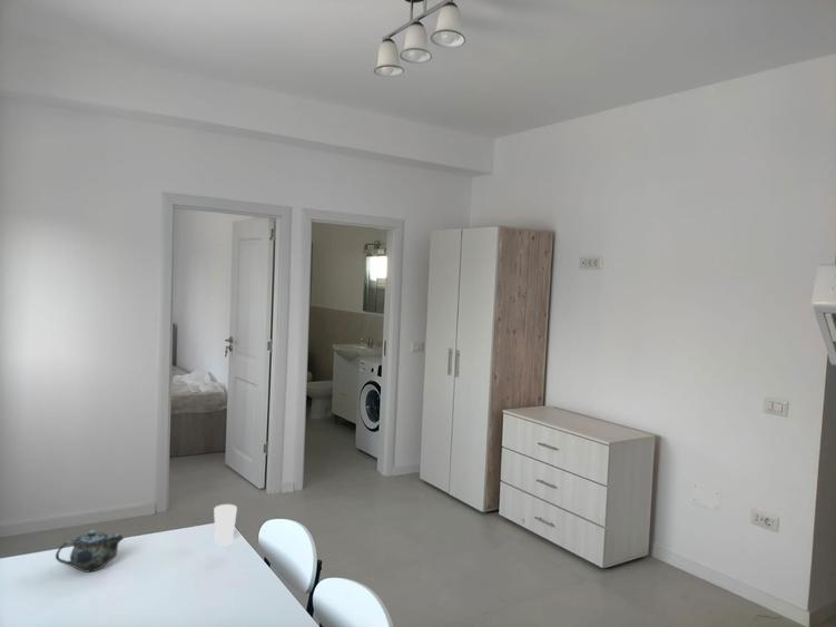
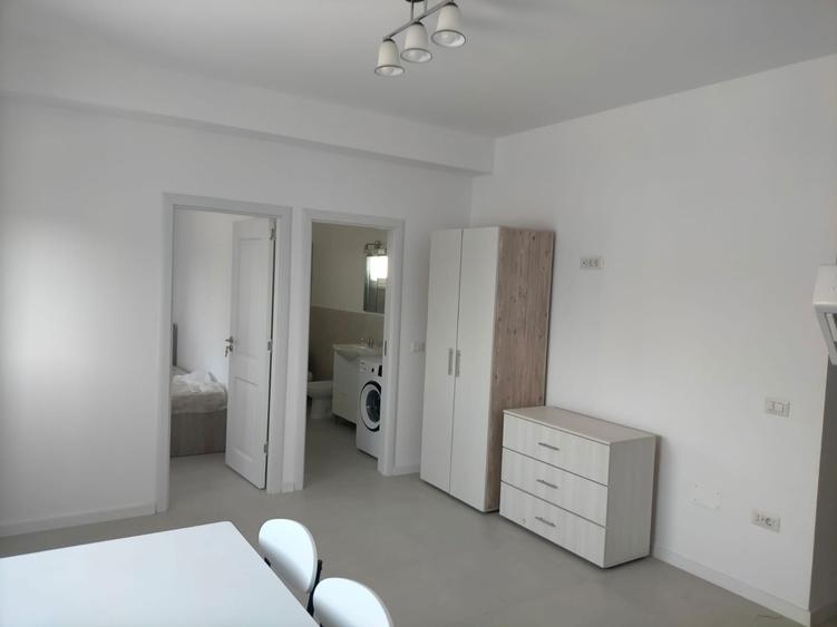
- chinaware [55,529,125,574]
- cup [213,503,238,547]
